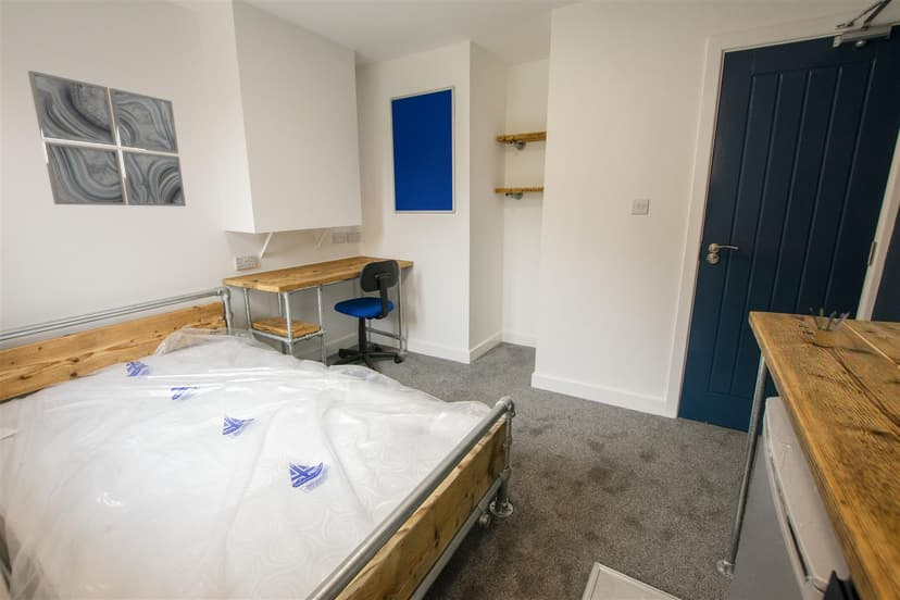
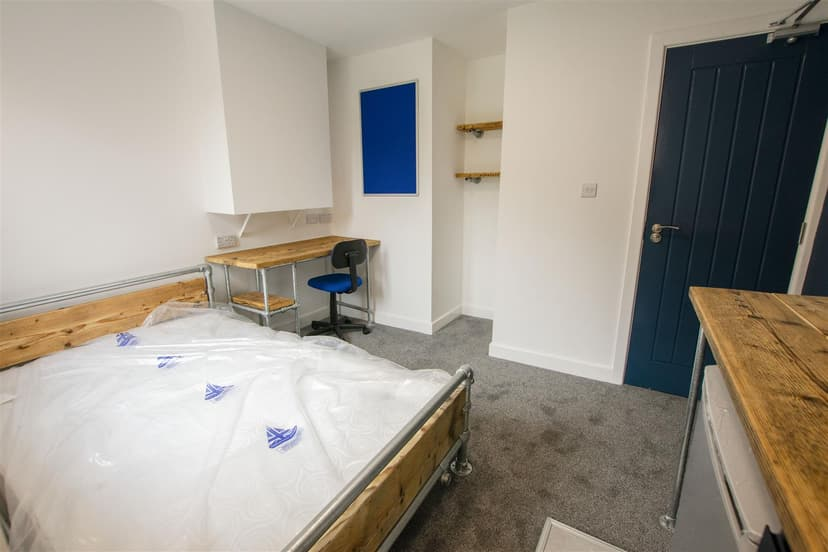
- pencil box [809,307,851,348]
- wall art [27,70,187,208]
